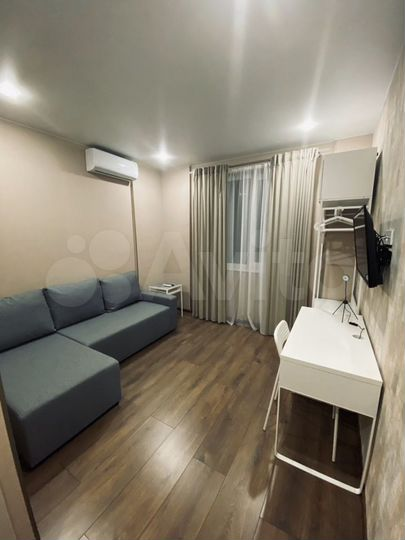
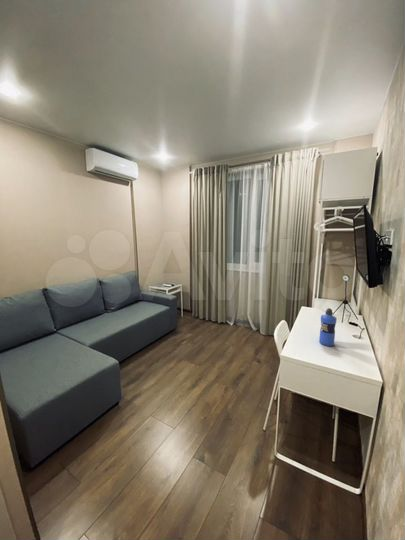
+ water bottle [318,307,338,347]
